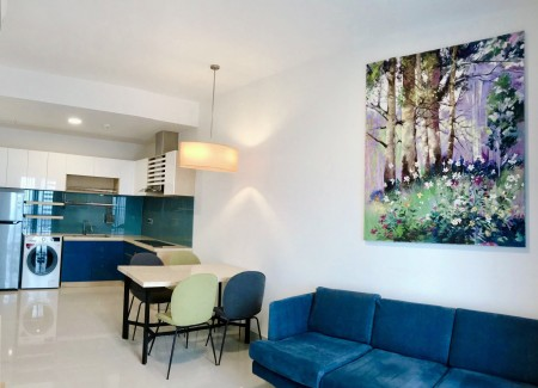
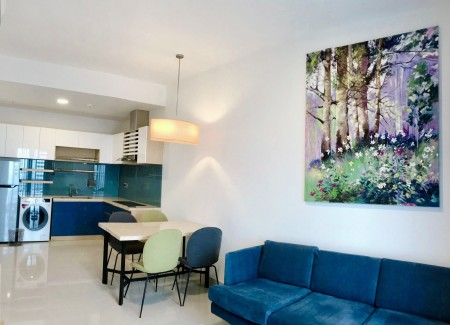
+ waste bin [7,228,26,247]
